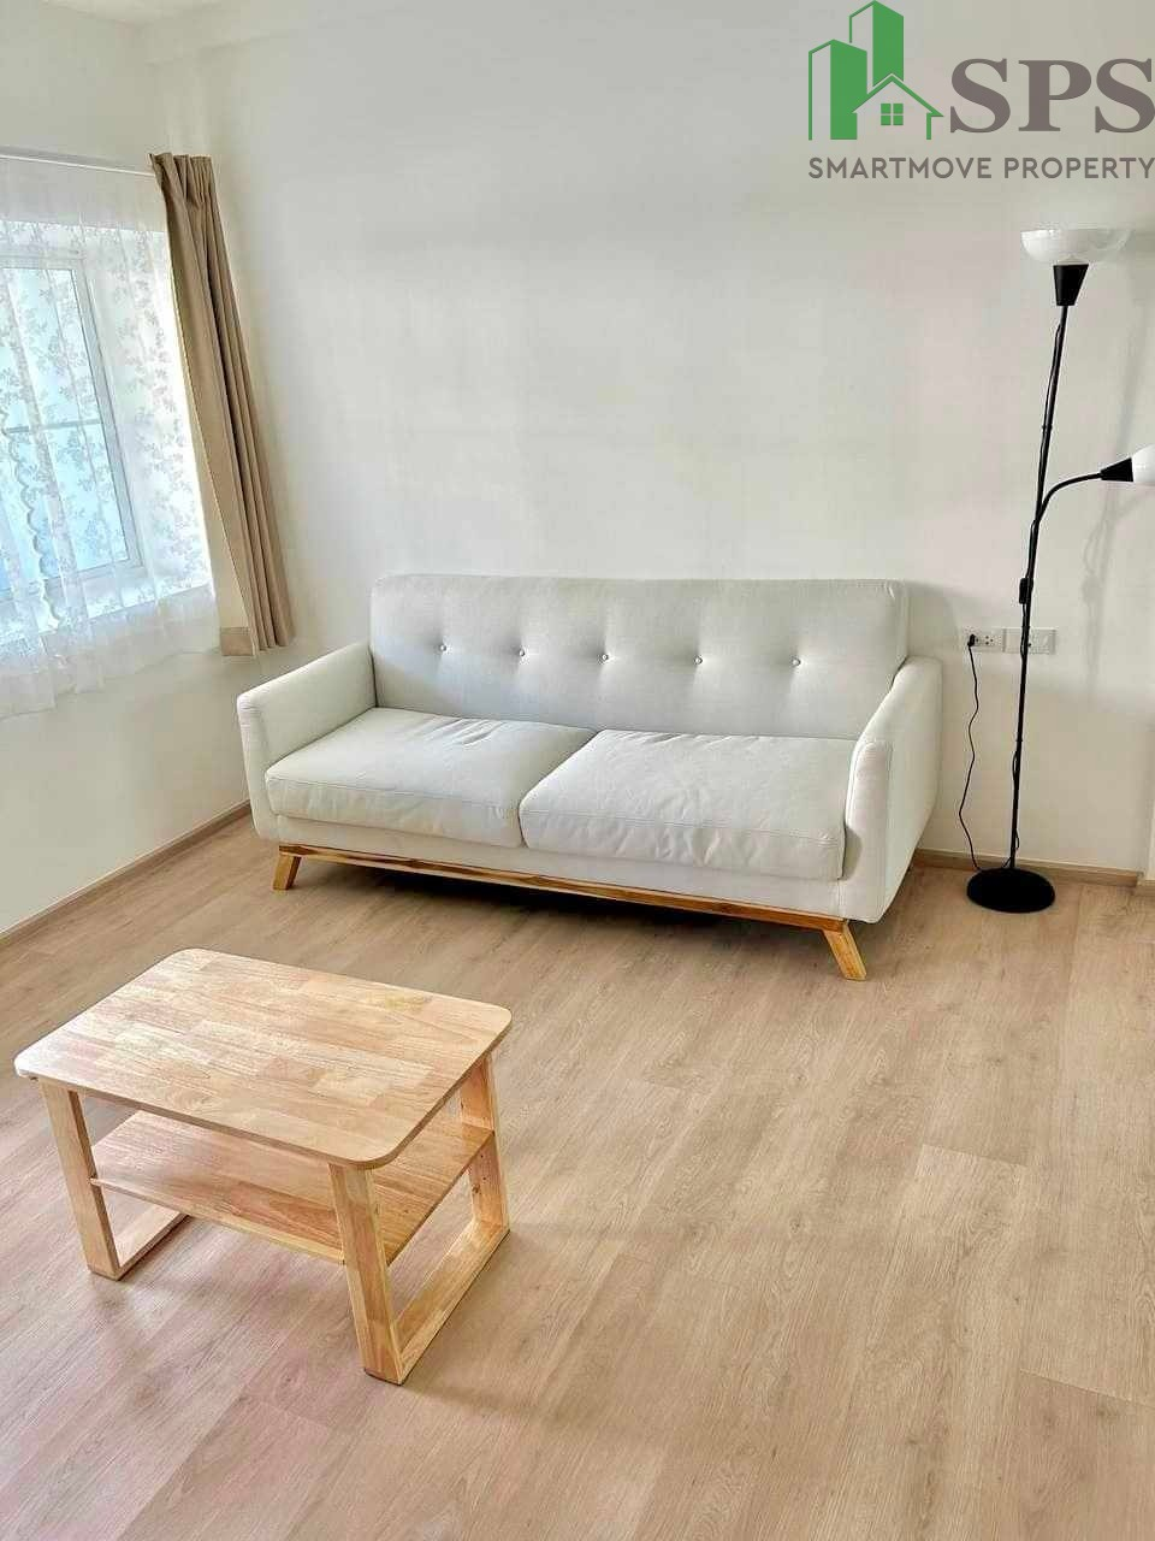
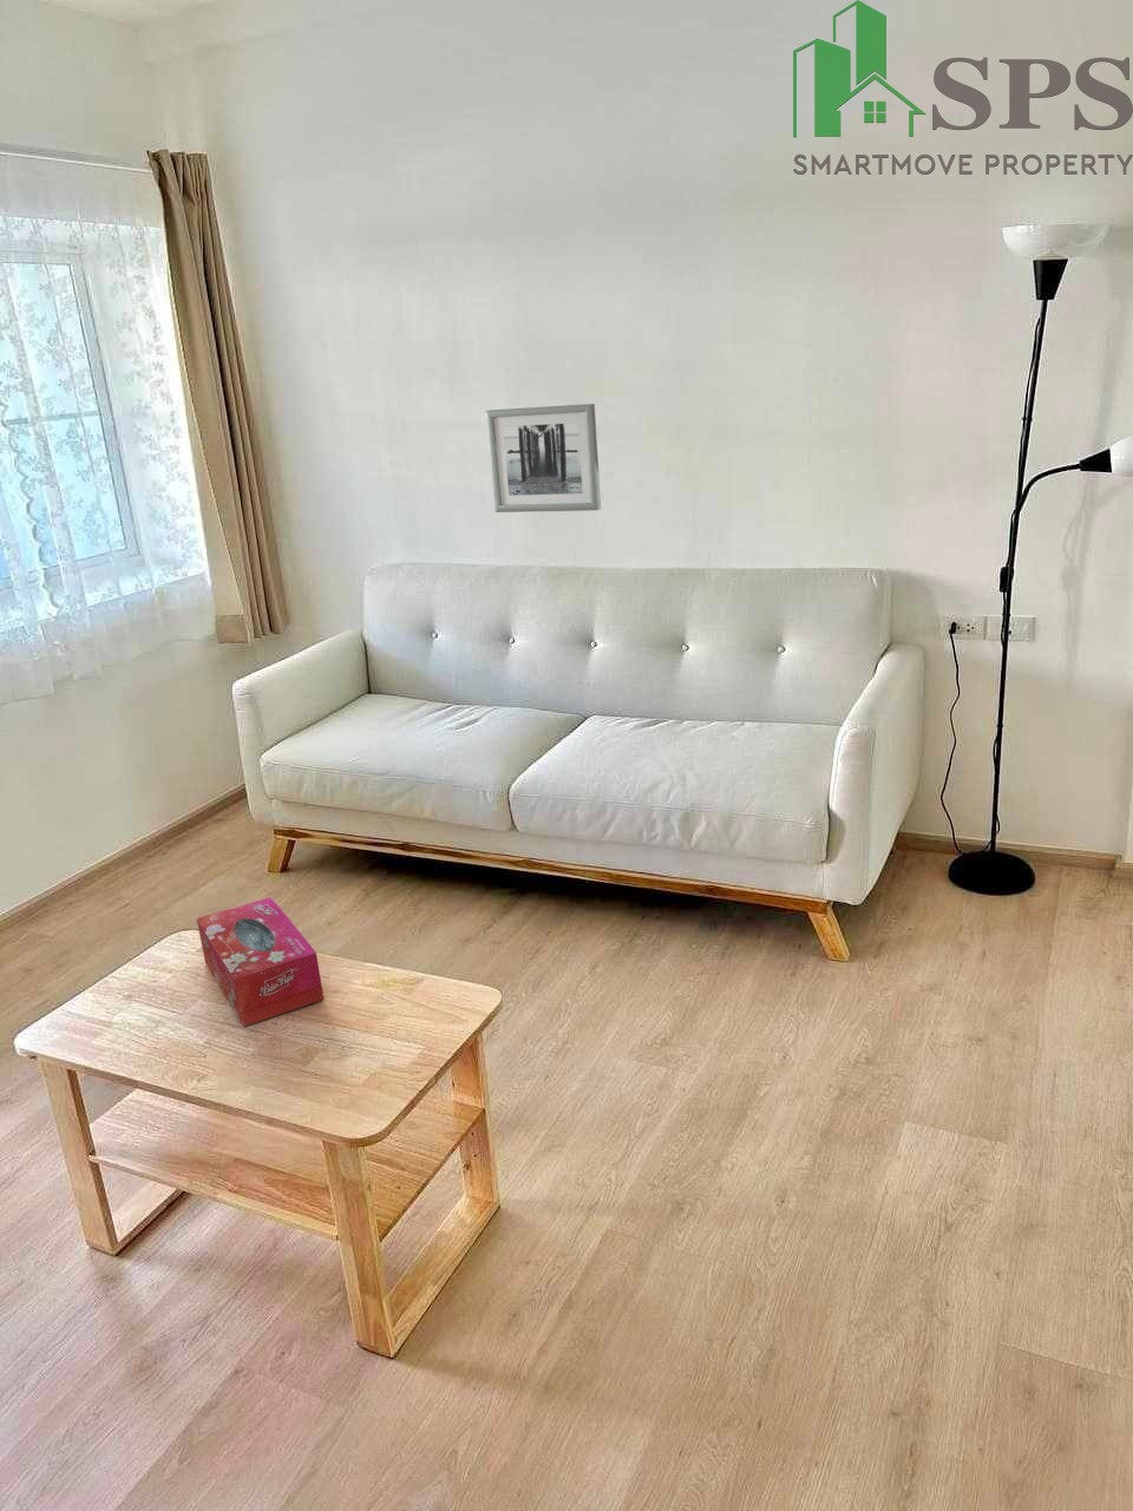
+ wall art [486,402,602,514]
+ tissue box [196,896,325,1028]
